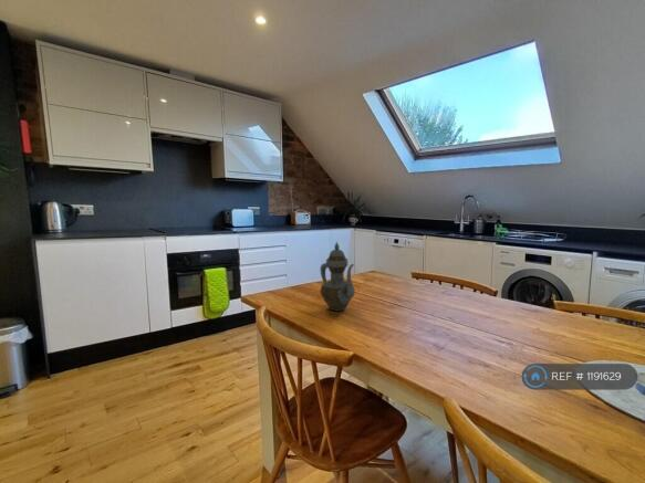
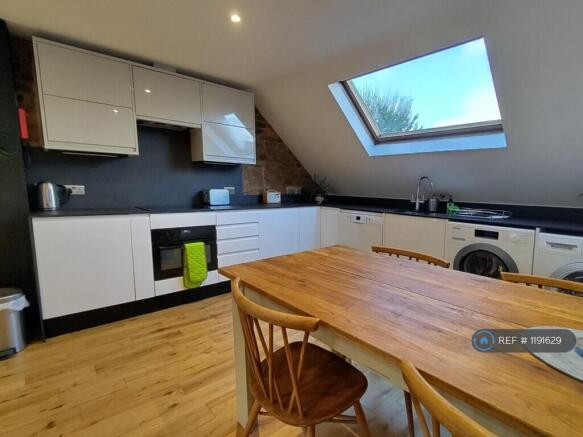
- teapot [319,241,356,312]
